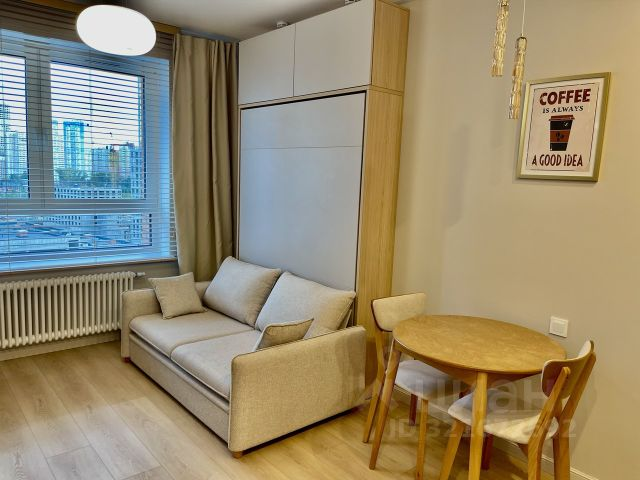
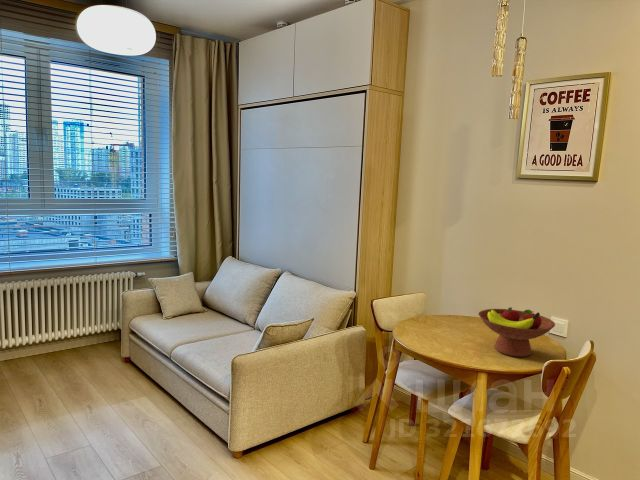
+ fruit bowl [478,306,556,358]
